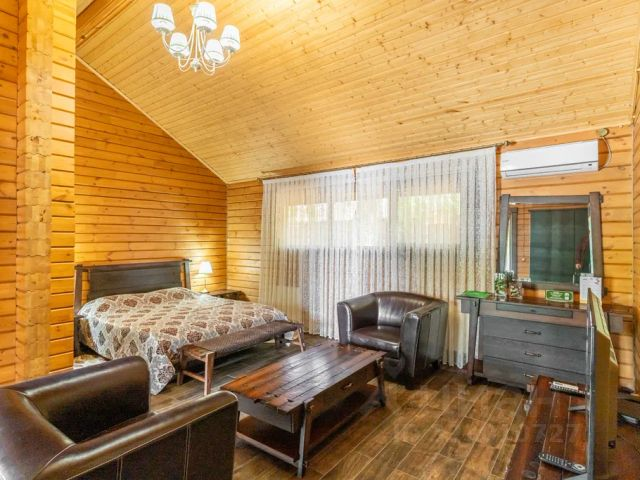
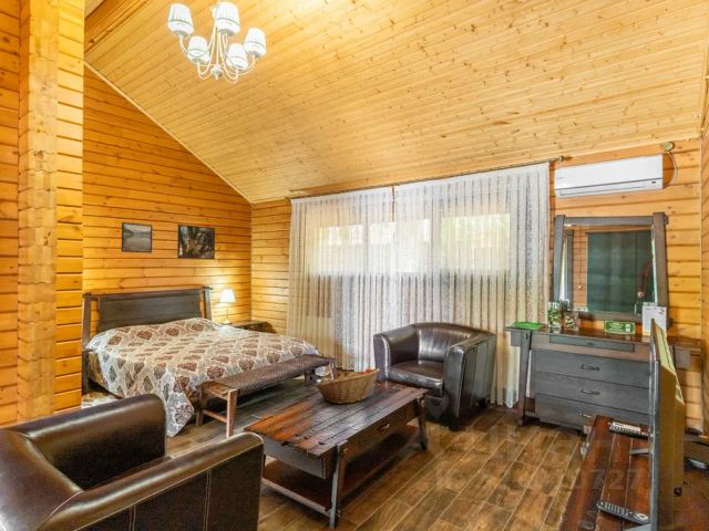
+ fruit basket [314,367,381,405]
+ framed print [121,221,153,254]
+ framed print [176,223,216,260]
